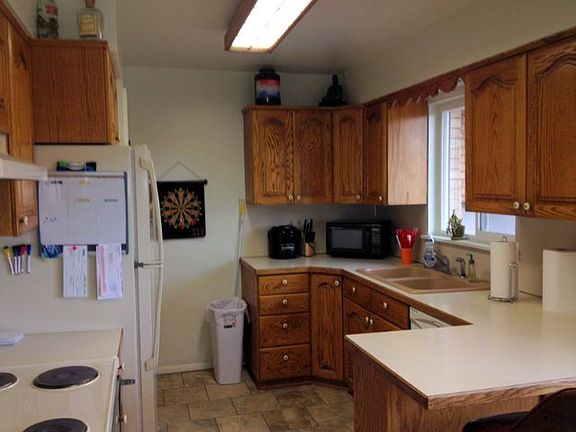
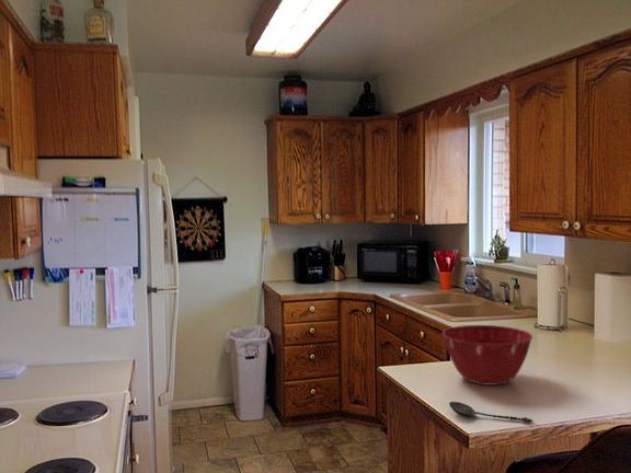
+ spoon [448,401,535,424]
+ mixing bowl [441,324,534,387]
